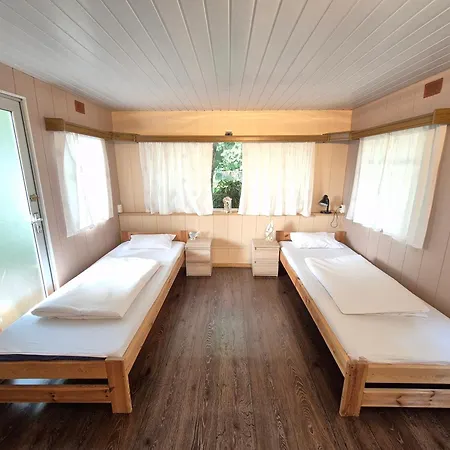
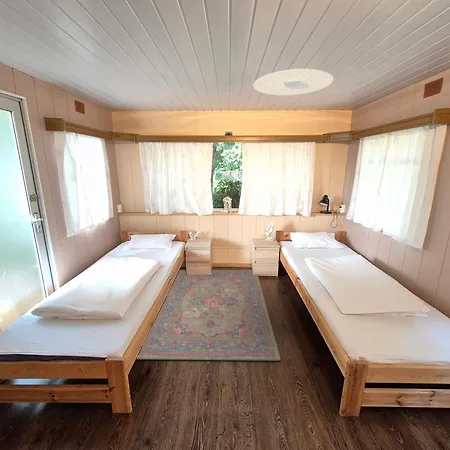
+ rug [136,269,281,362]
+ ceiling light [253,68,334,96]
